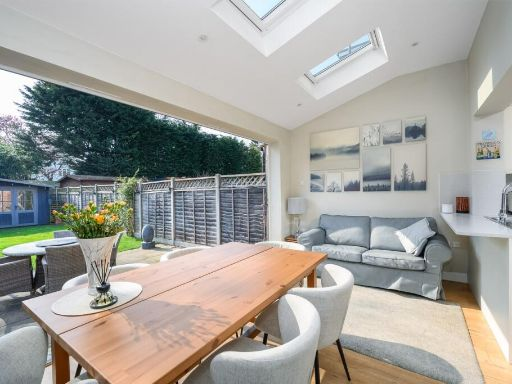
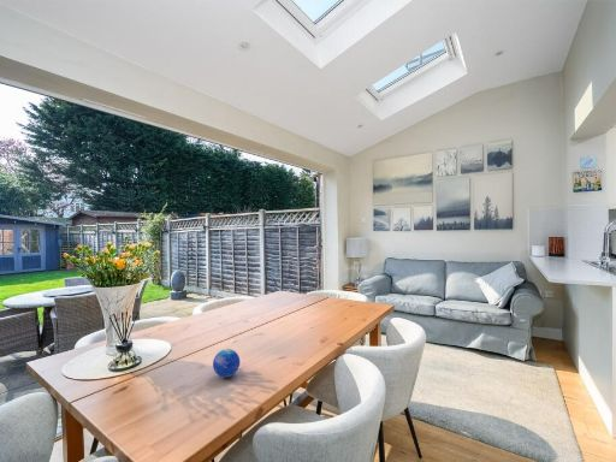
+ decorative orb [212,348,241,379]
